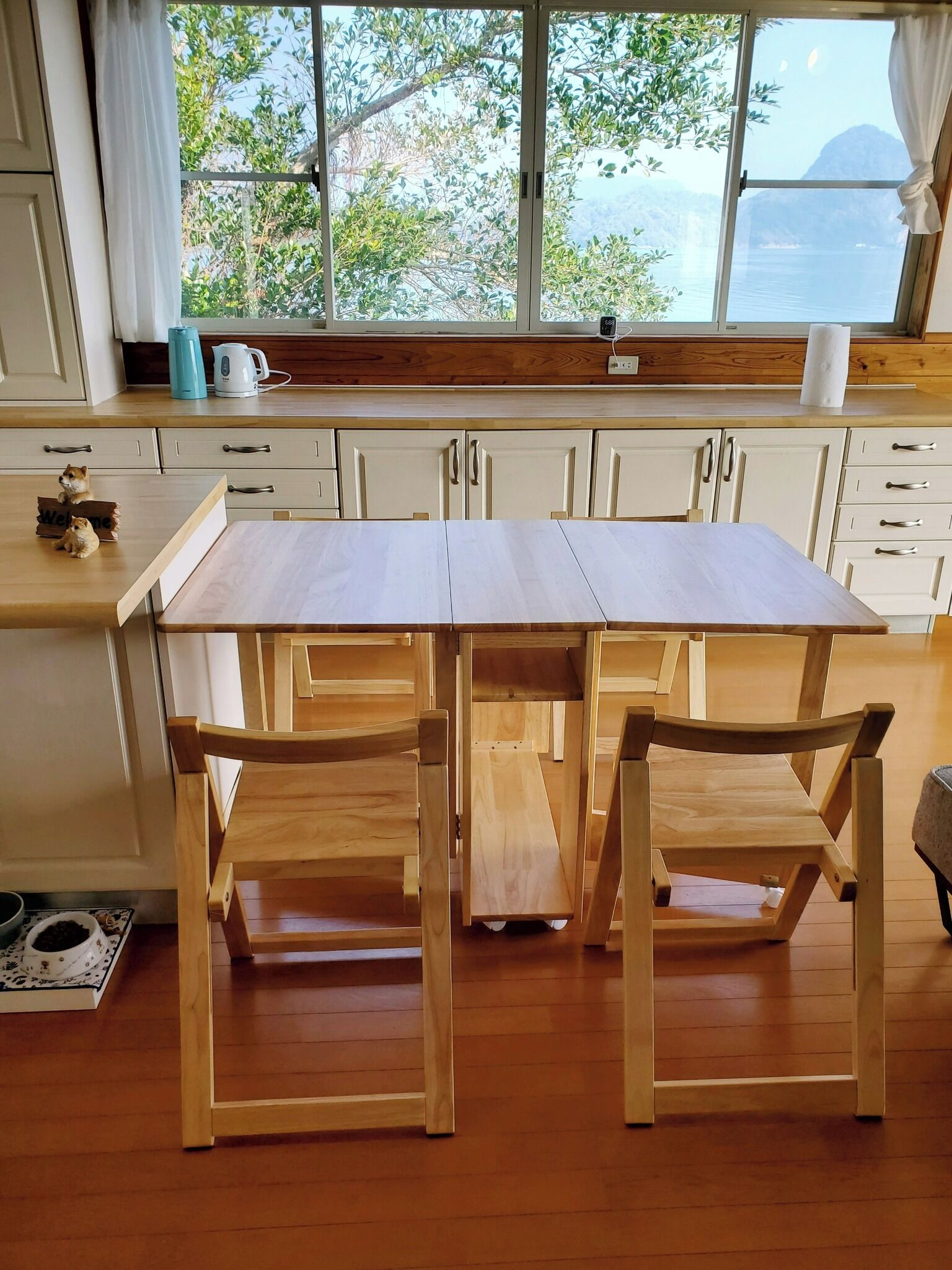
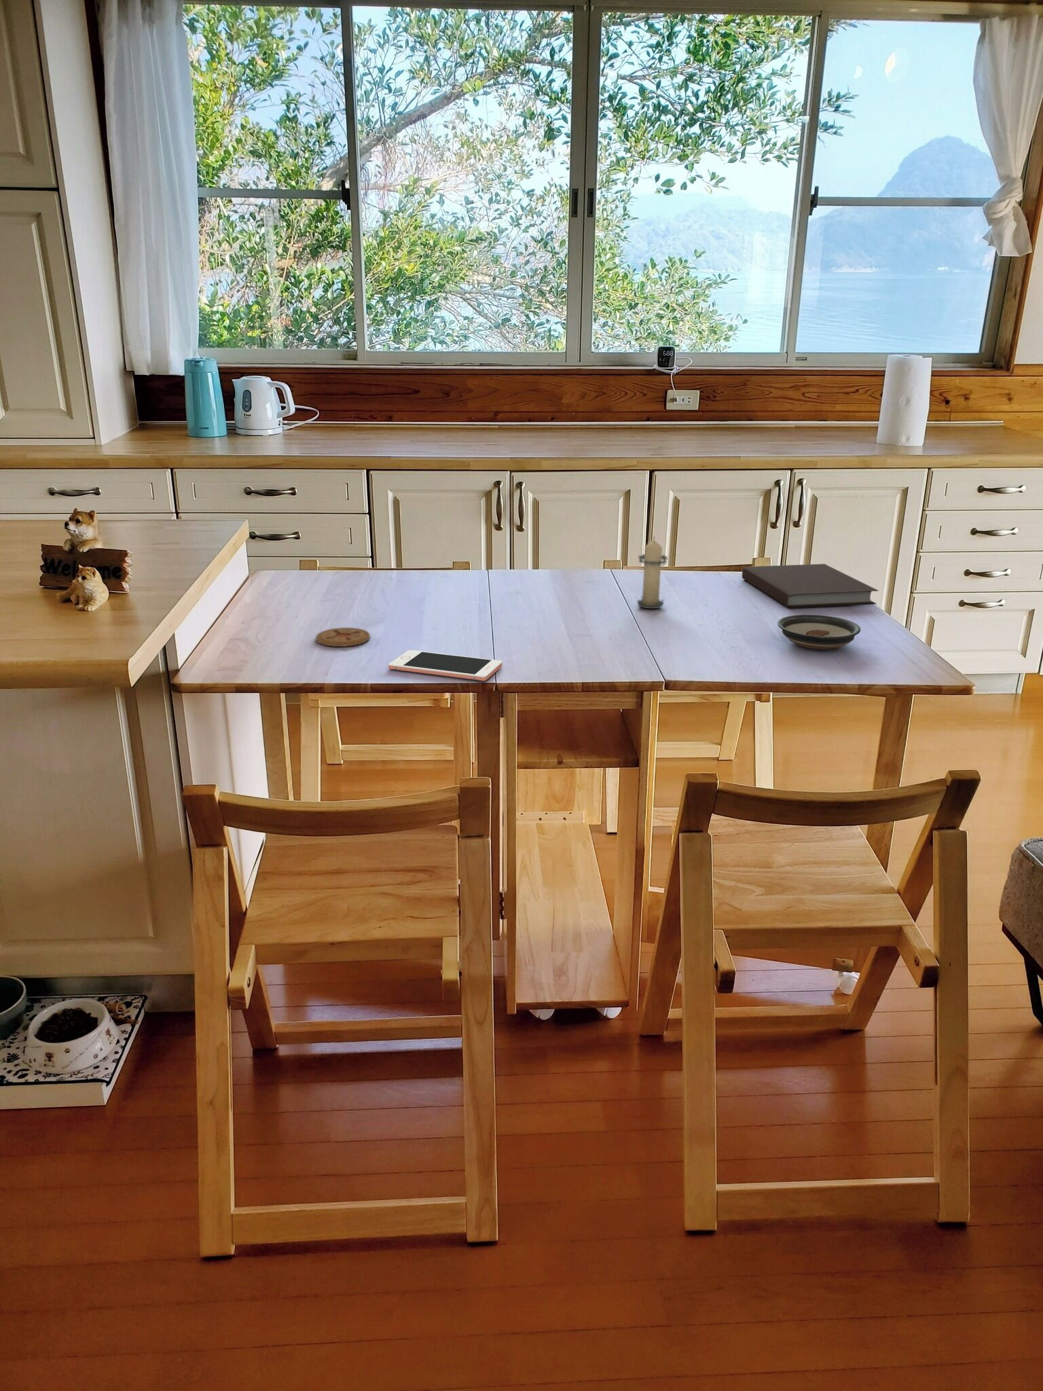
+ candle [634,536,668,609]
+ notebook [742,563,880,609]
+ cell phone [388,649,503,682]
+ saucer [777,614,861,649]
+ coaster [316,626,370,647]
